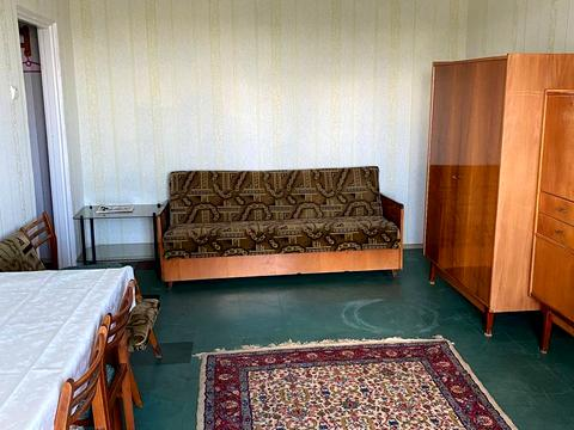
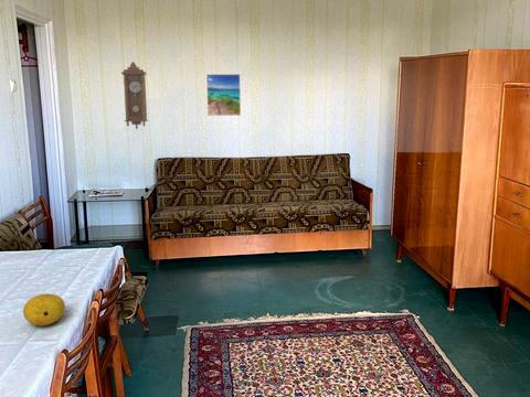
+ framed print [205,73,242,117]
+ pendulum clock [120,61,149,130]
+ fruit [22,293,66,326]
